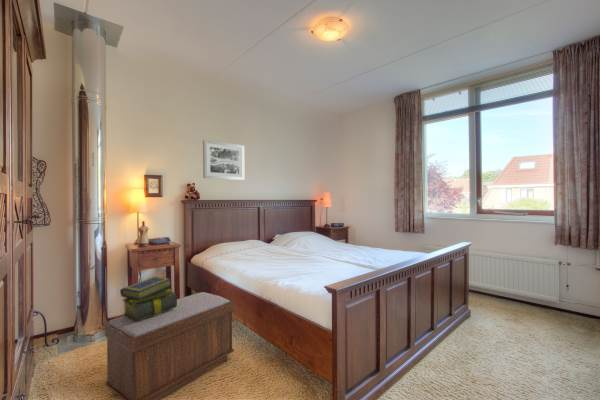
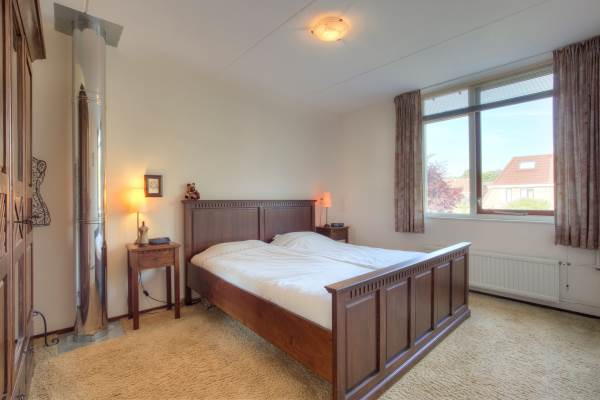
- wall art [202,139,245,181]
- stack of books [119,275,178,322]
- bench [104,291,235,400]
